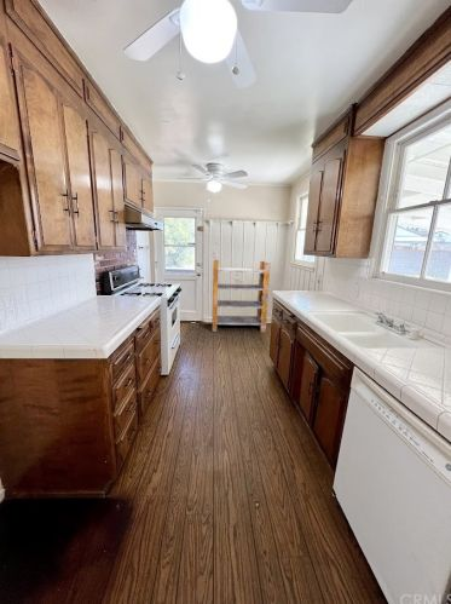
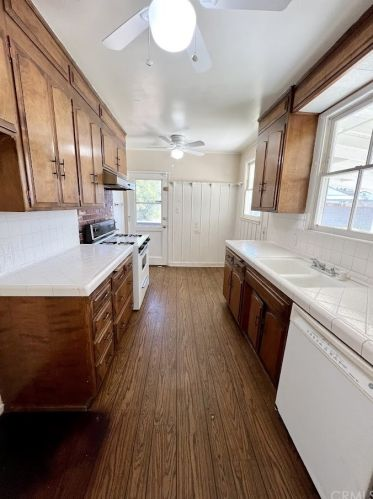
- shelving unit [210,259,272,333]
